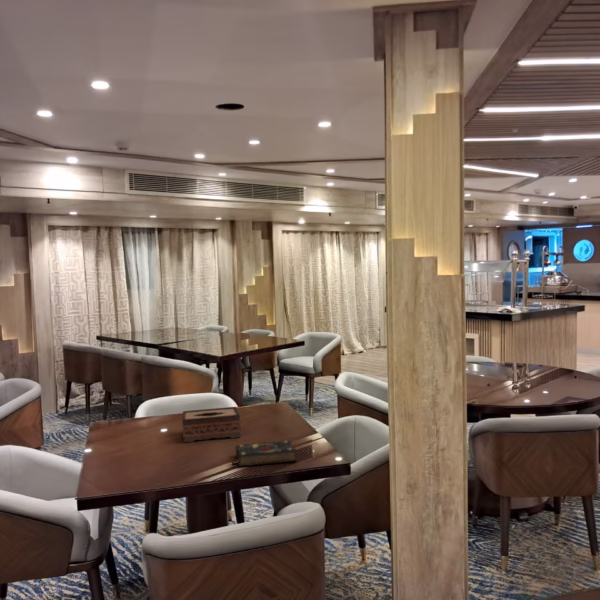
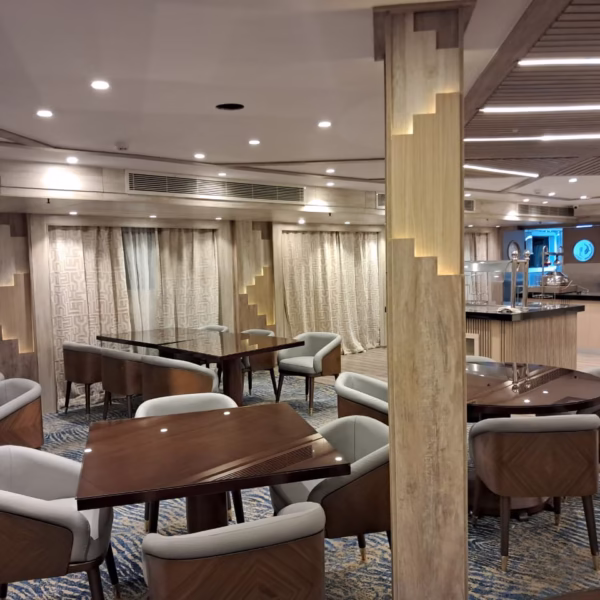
- book [230,439,298,468]
- tissue box [181,406,242,443]
